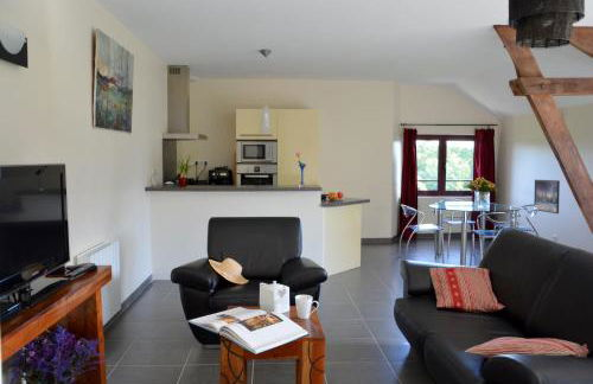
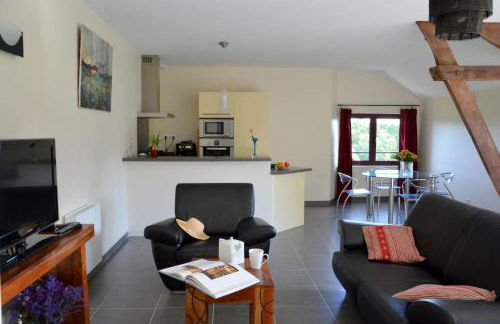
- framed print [533,179,561,215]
